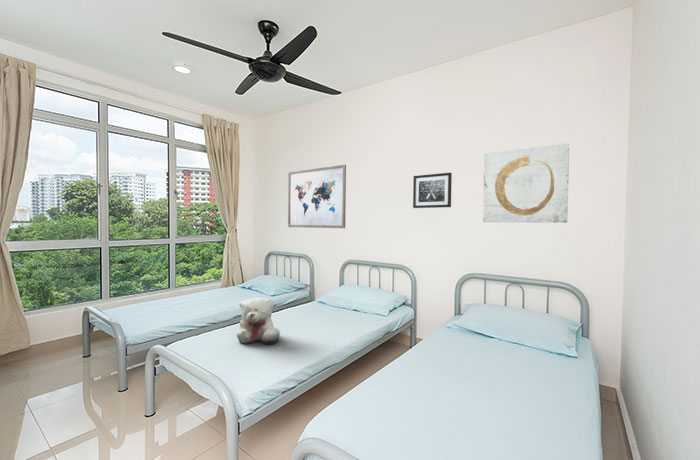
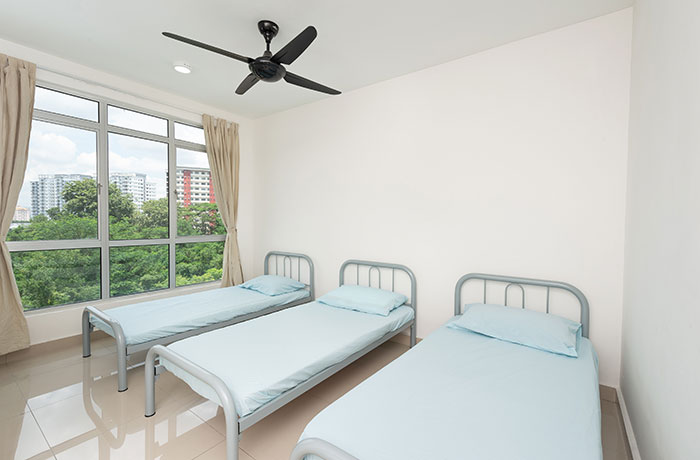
- wall art [412,172,453,209]
- wall art [287,164,347,229]
- wall art [482,143,570,224]
- teddy bear [236,296,281,346]
